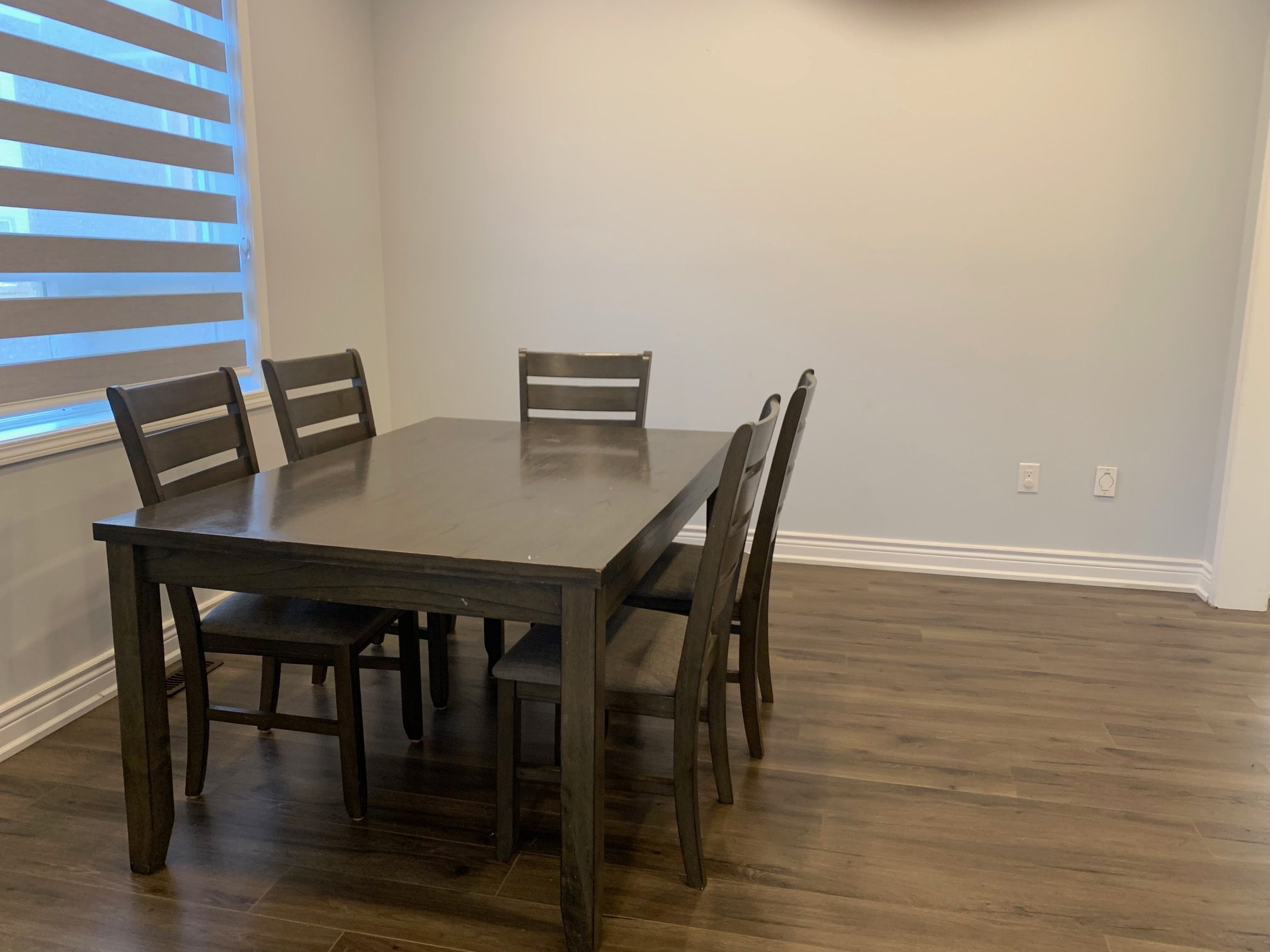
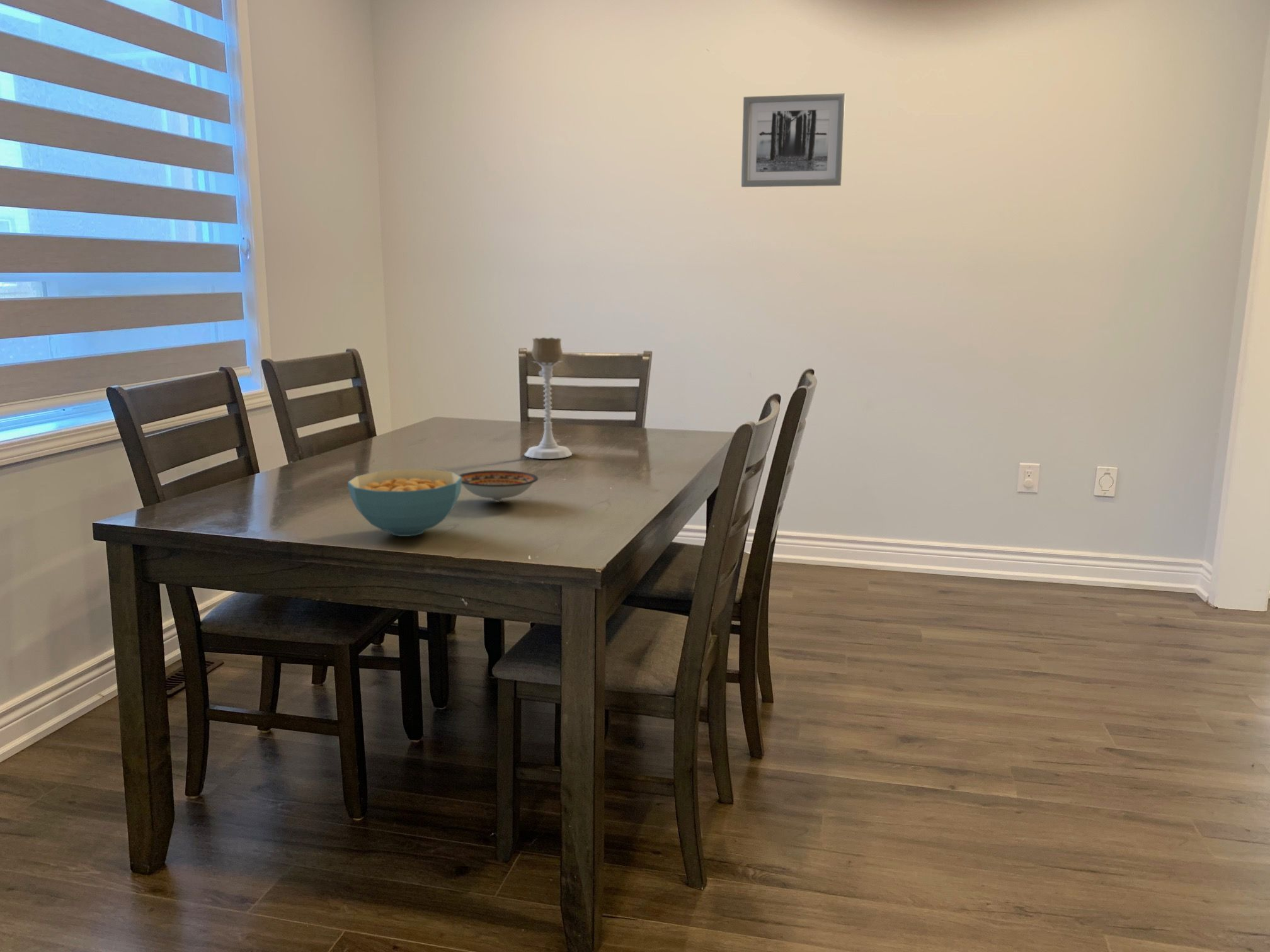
+ wall art [741,93,846,188]
+ candle holder [523,337,573,460]
+ bowl [459,470,539,502]
+ cereal bowl [347,468,462,537]
